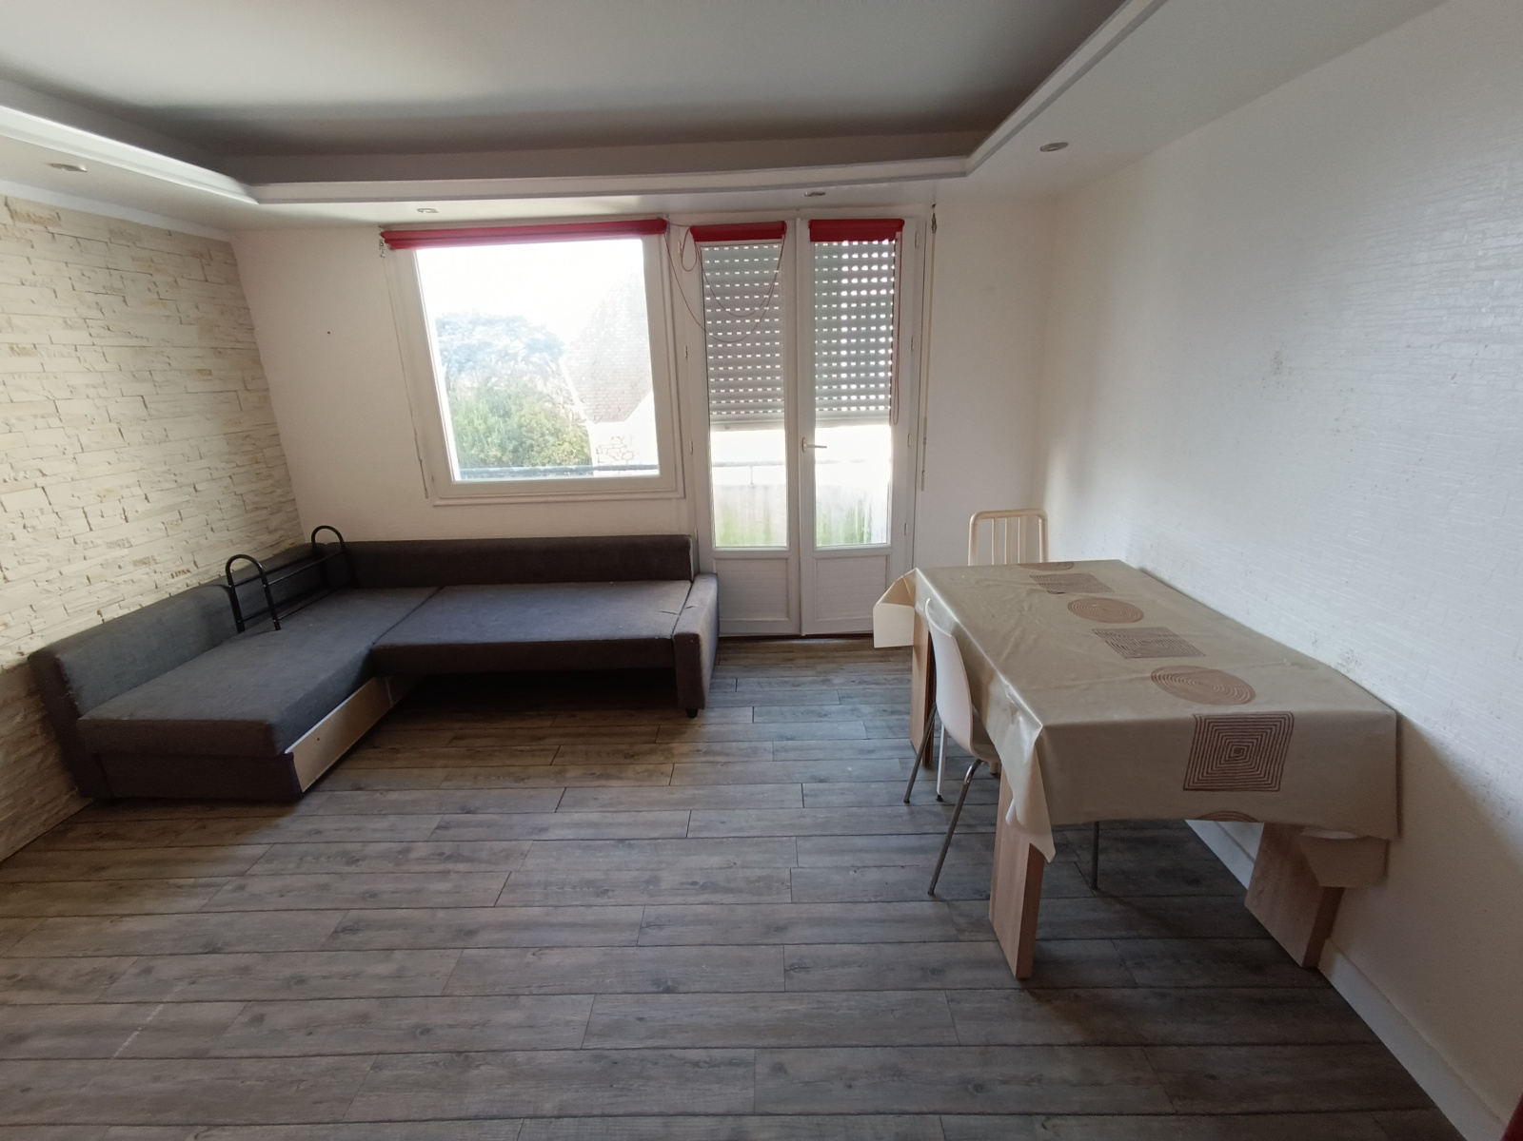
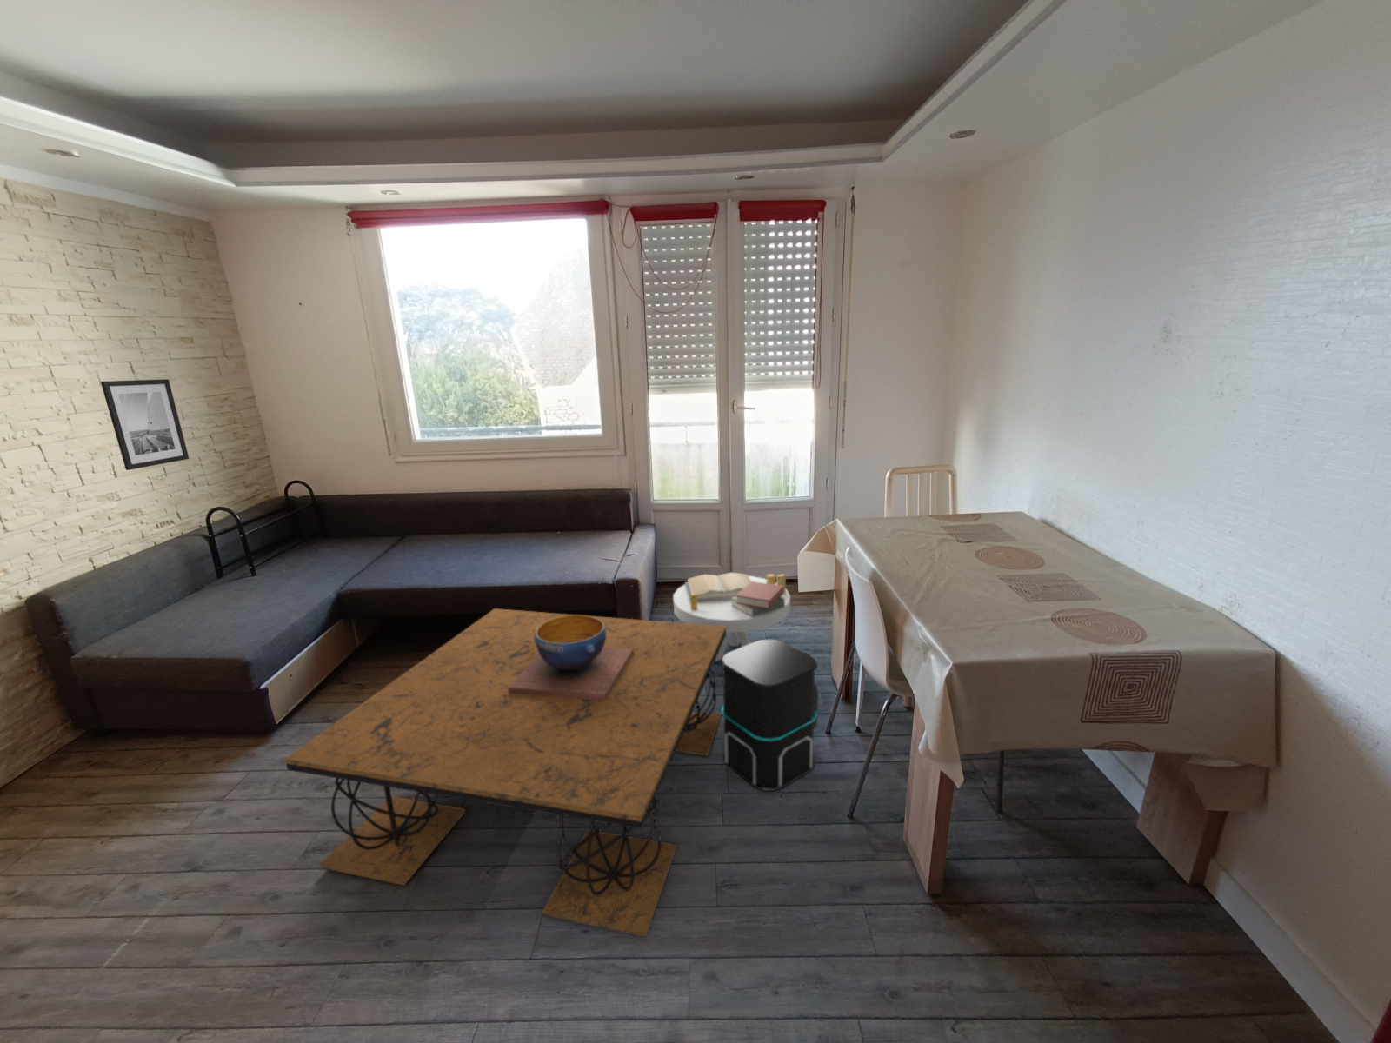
+ speaker [720,639,819,792]
+ wall art [100,378,189,471]
+ coffee table [284,608,726,938]
+ decorative bowl [508,614,634,700]
+ side table [672,572,791,663]
